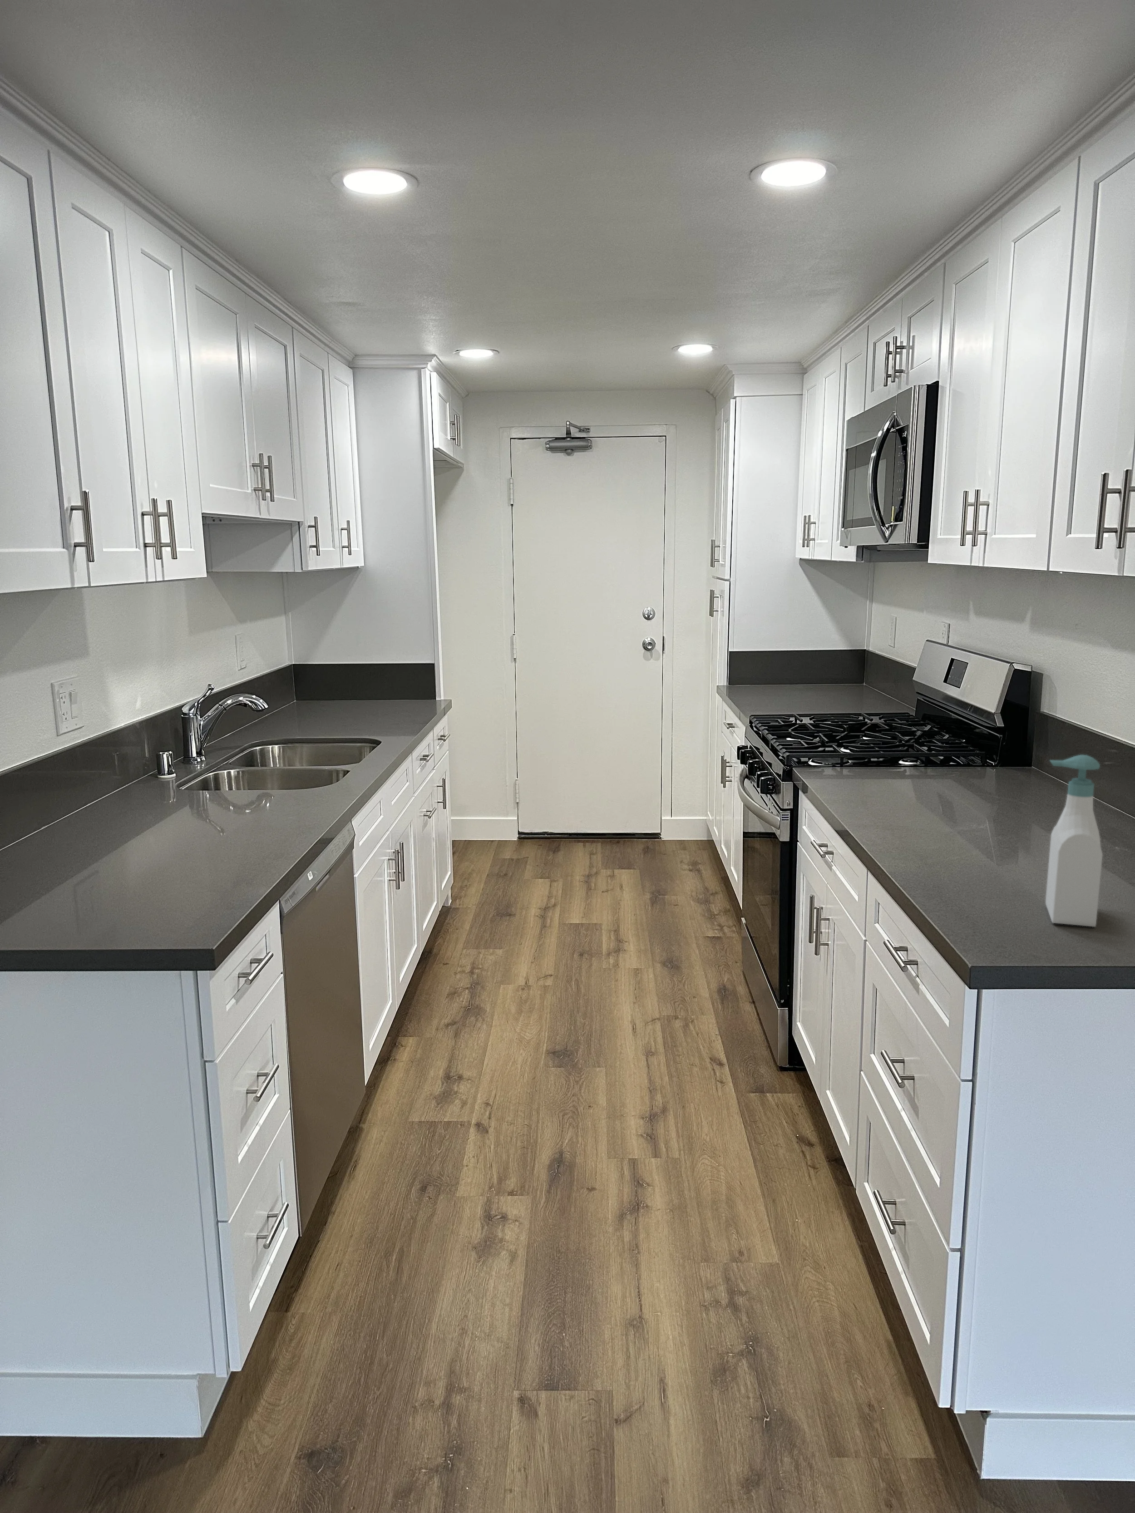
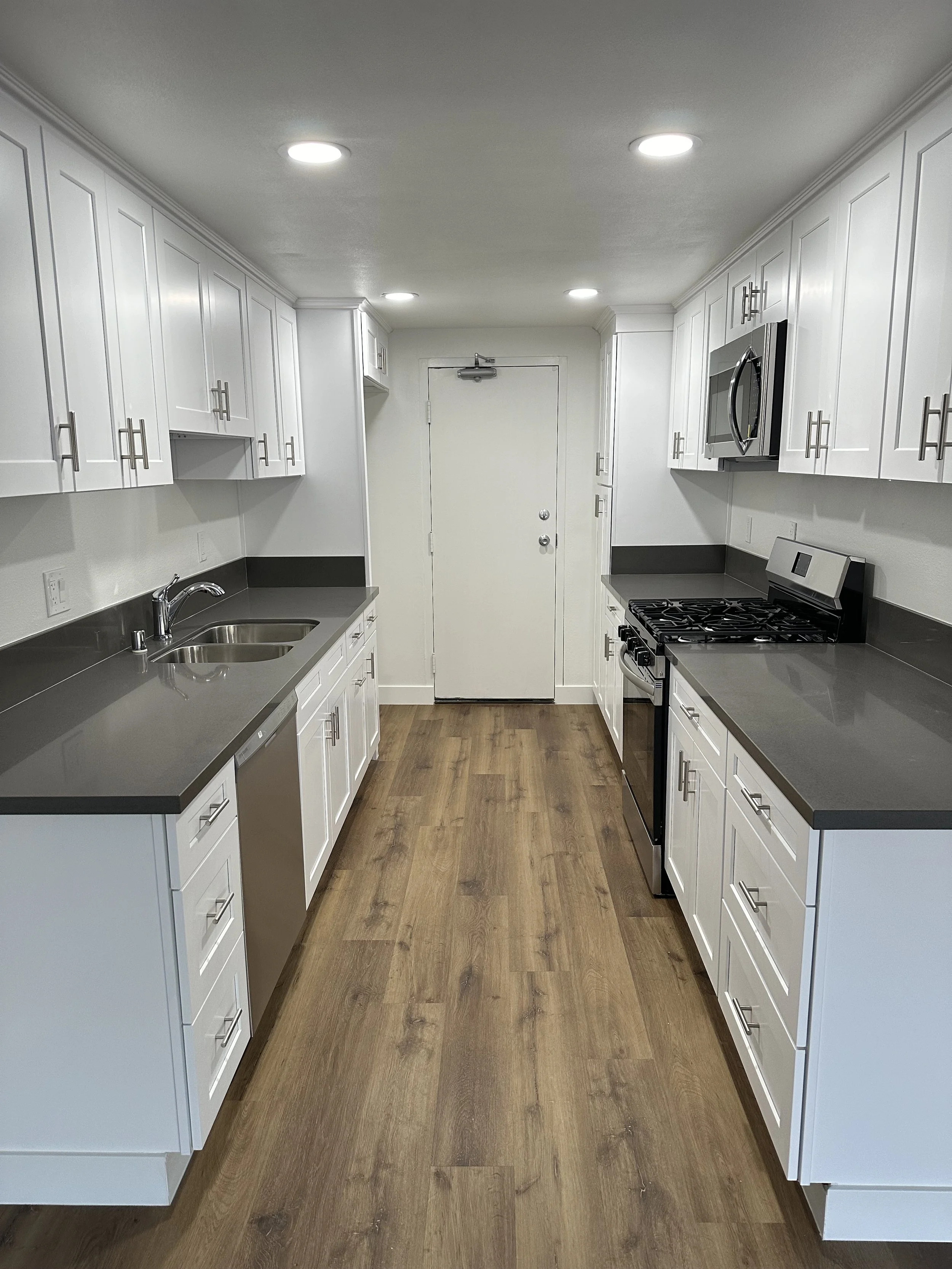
- soap bottle [1046,755,1103,928]
